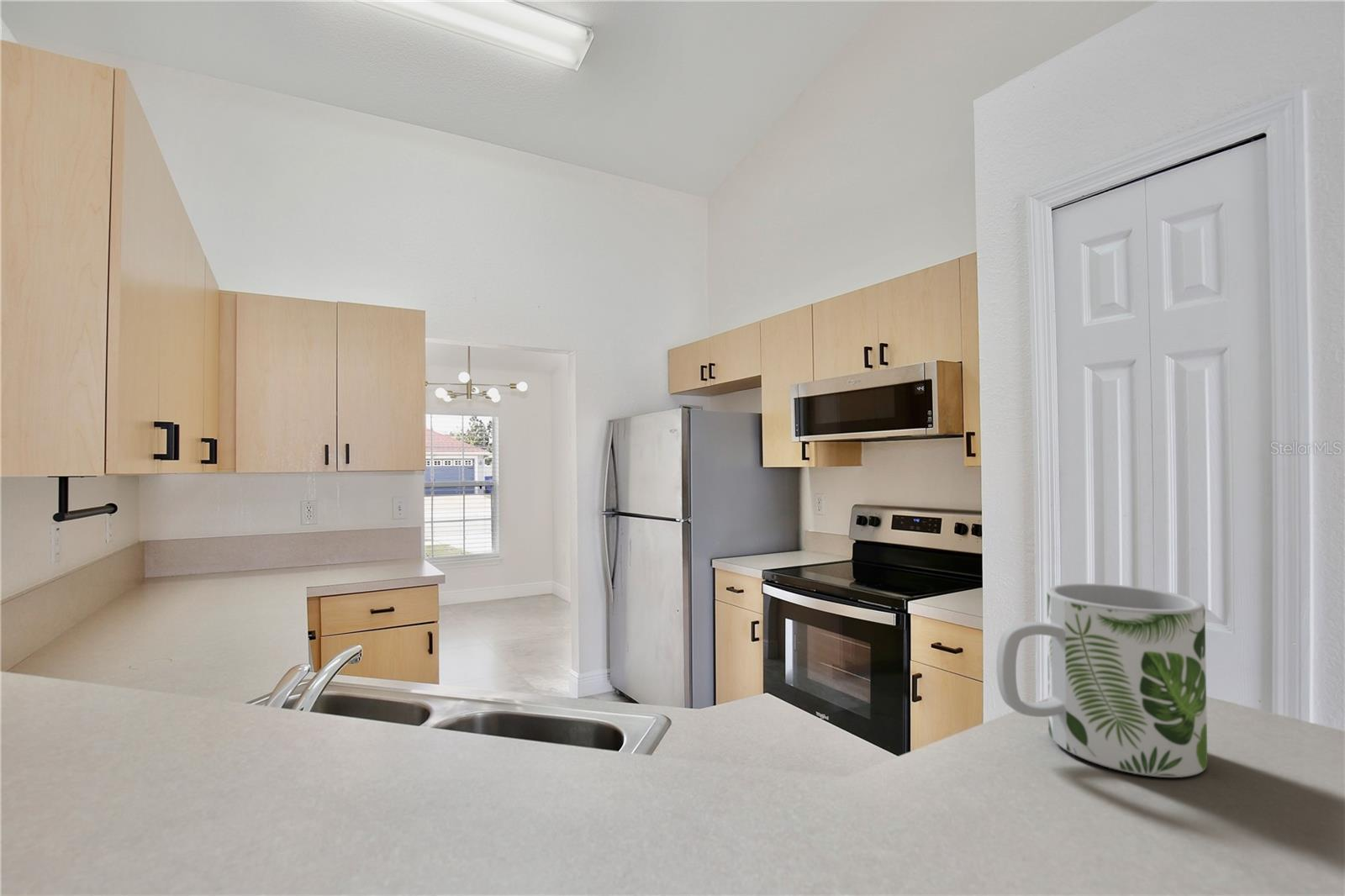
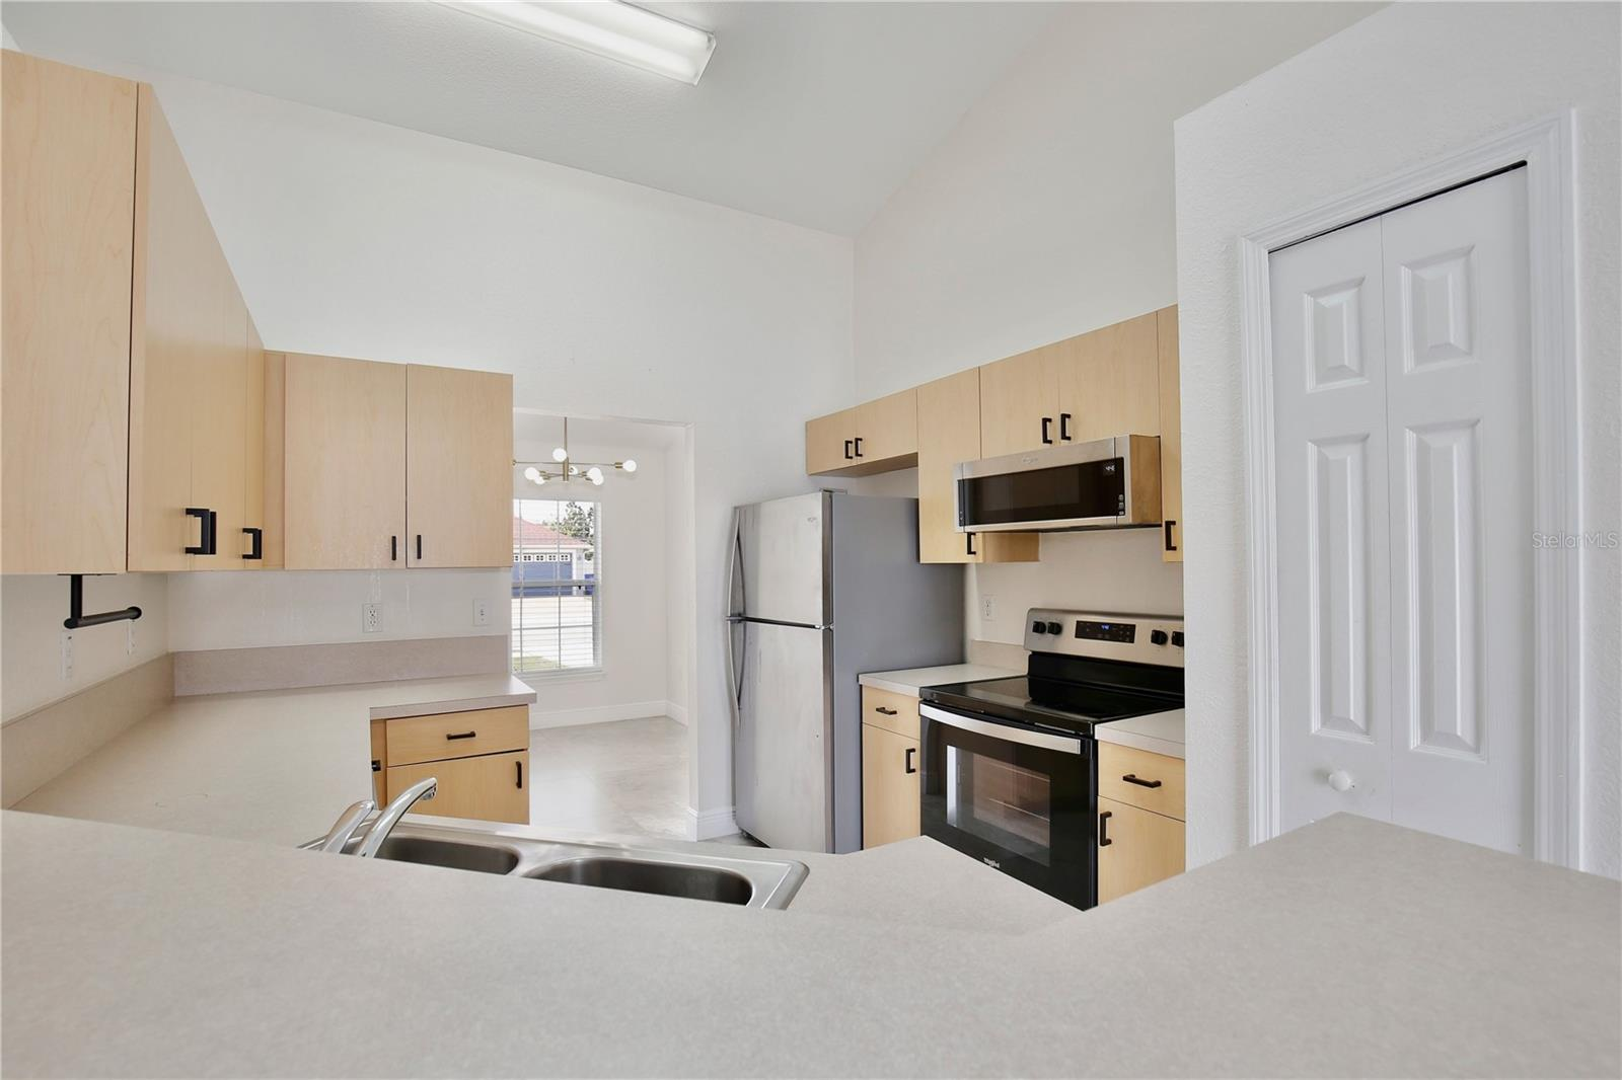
- mug [995,582,1208,778]
